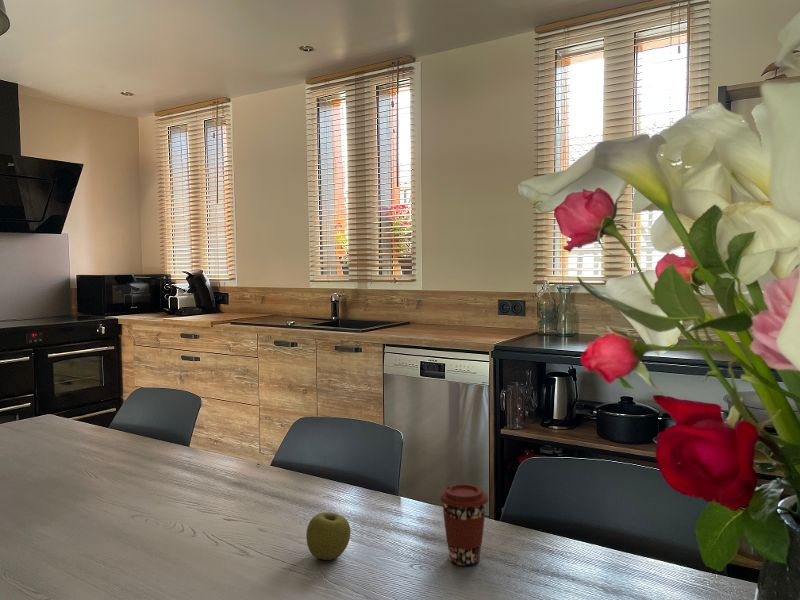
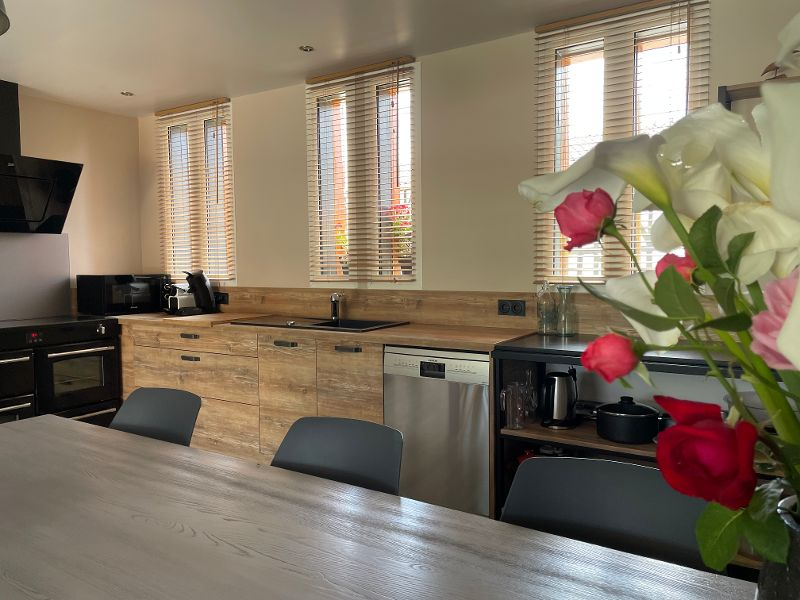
- coffee cup [439,483,489,567]
- apple [305,511,352,561]
